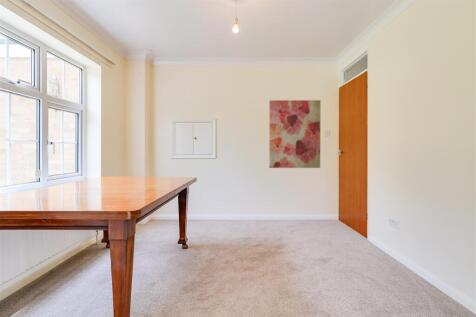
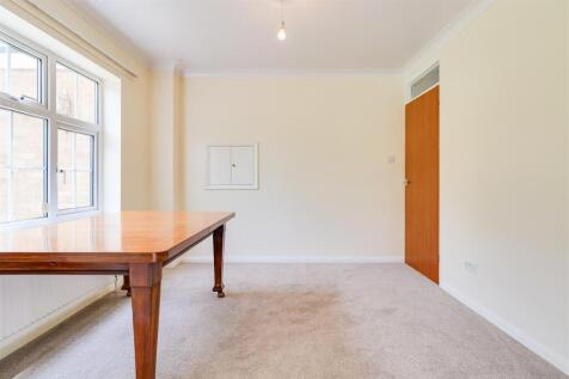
- wall art [268,99,322,169]
